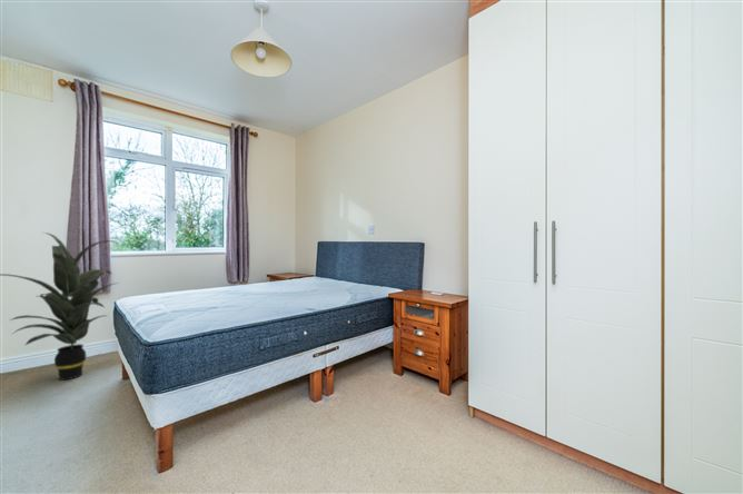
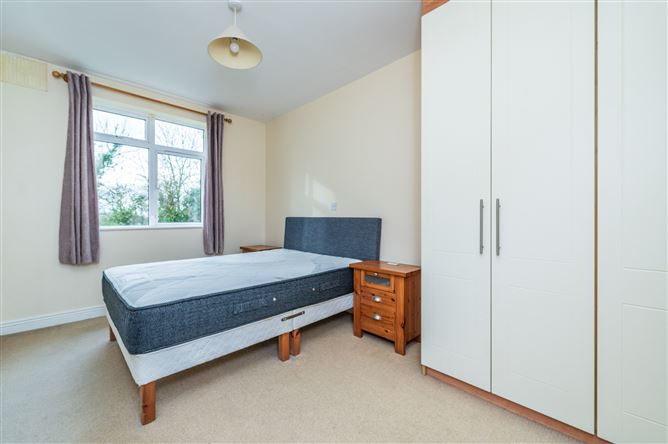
- indoor plant [0,231,120,382]
